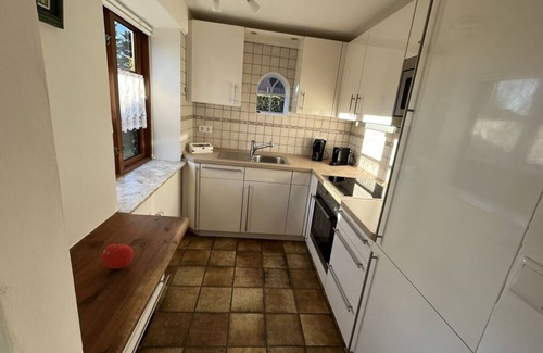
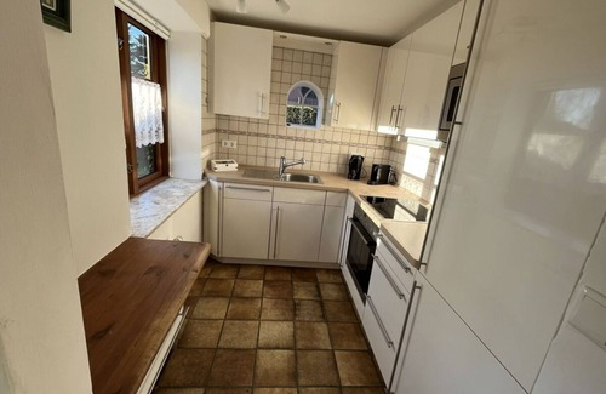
- fruit [101,241,135,270]
